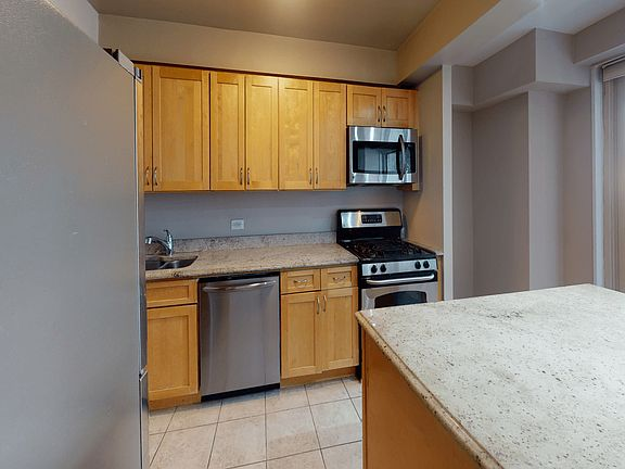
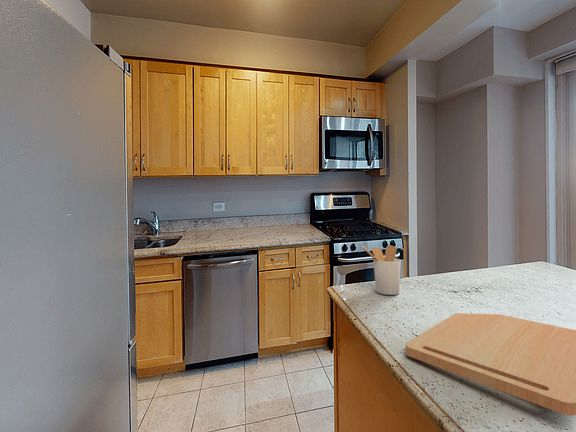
+ cutting board [405,312,576,416]
+ utensil holder [361,244,402,296]
